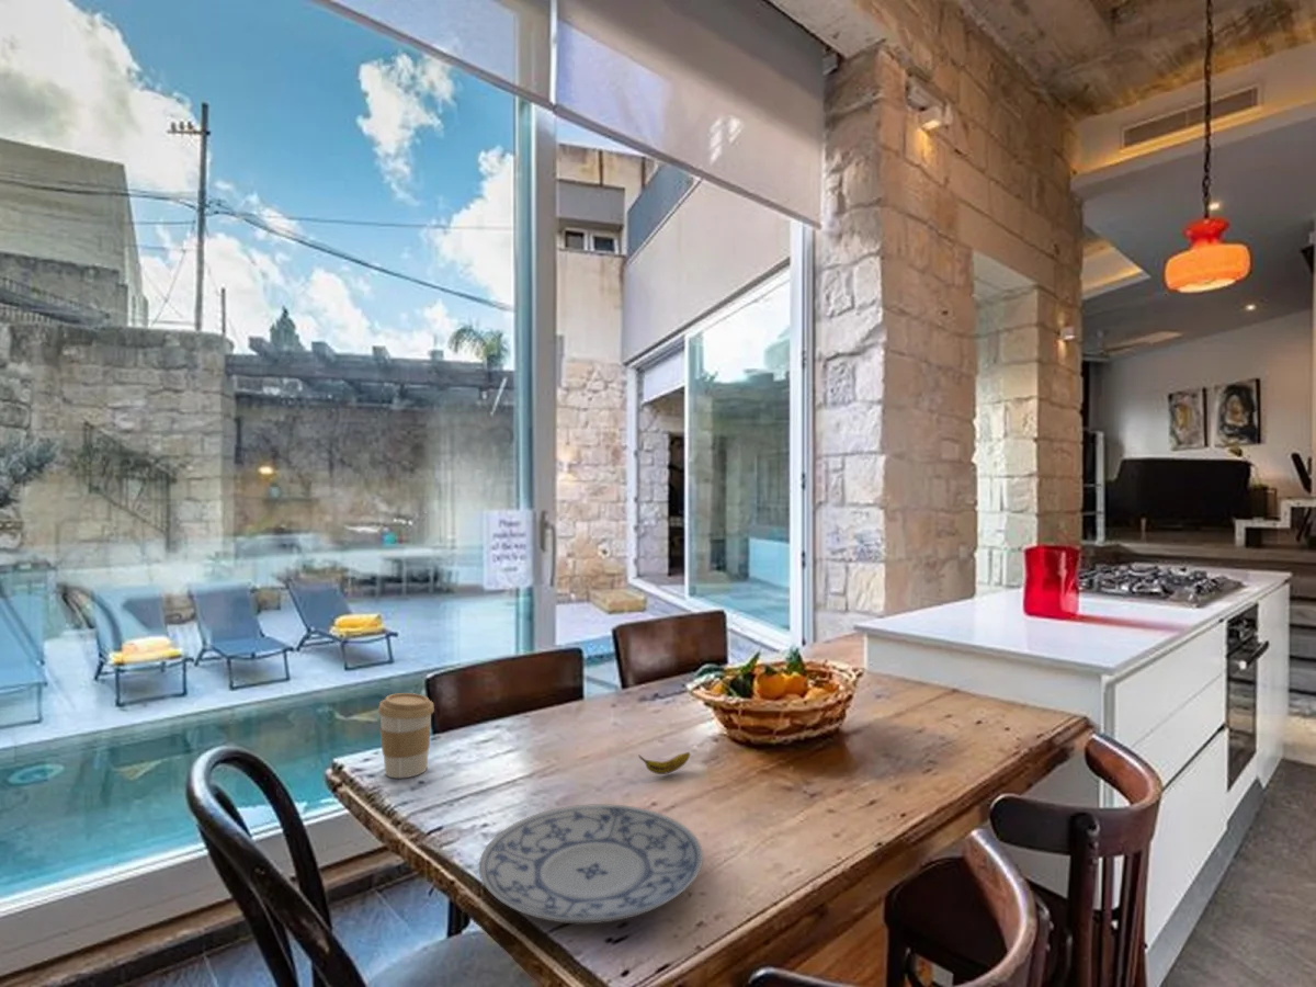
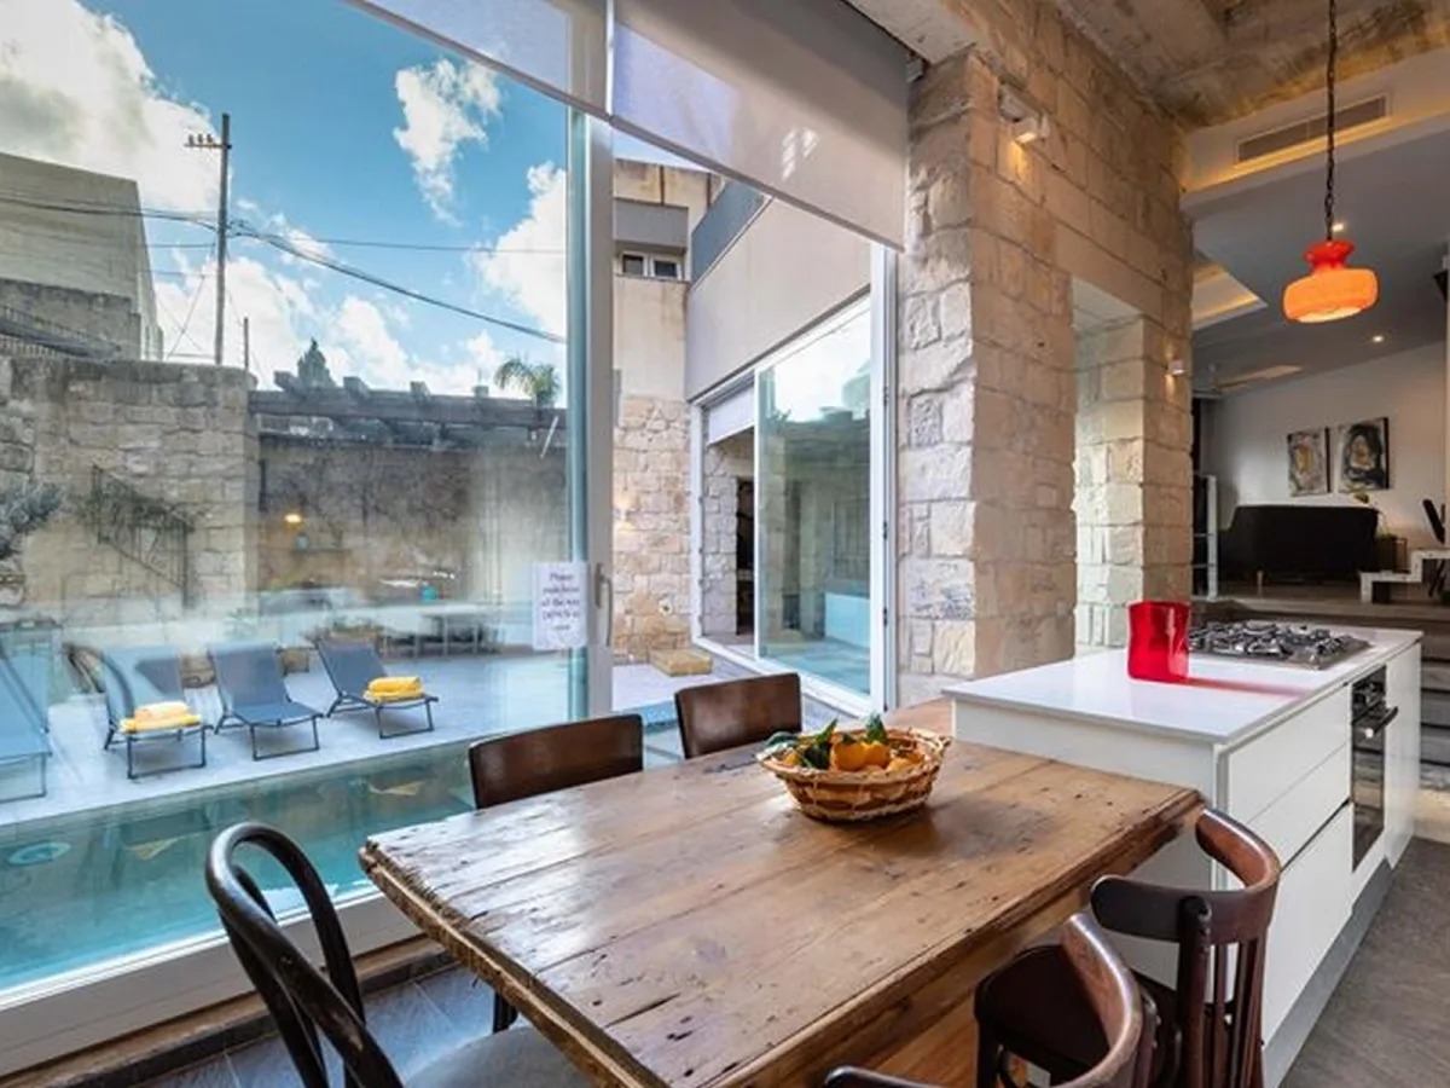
- plate [478,803,704,924]
- coffee cup [377,692,435,779]
- banana [637,751,691,775]
